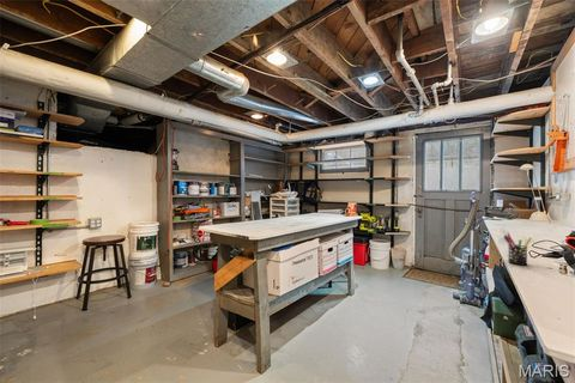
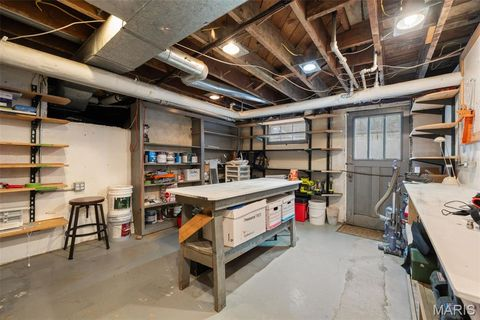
- pen holder [503,232,533,266]
